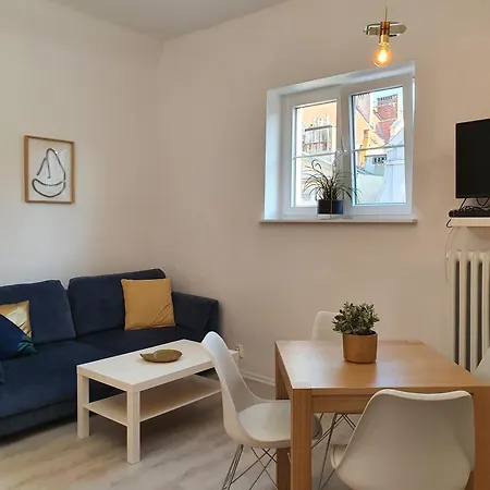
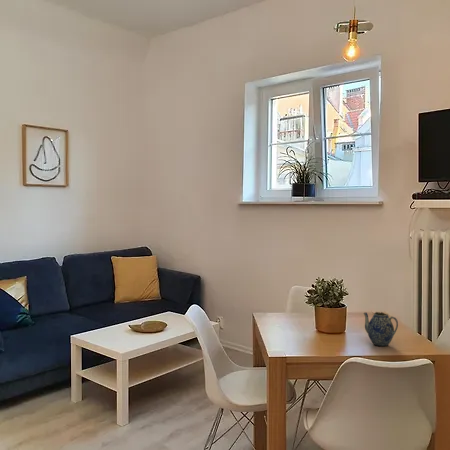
+ teapot [363,311,399,347]
